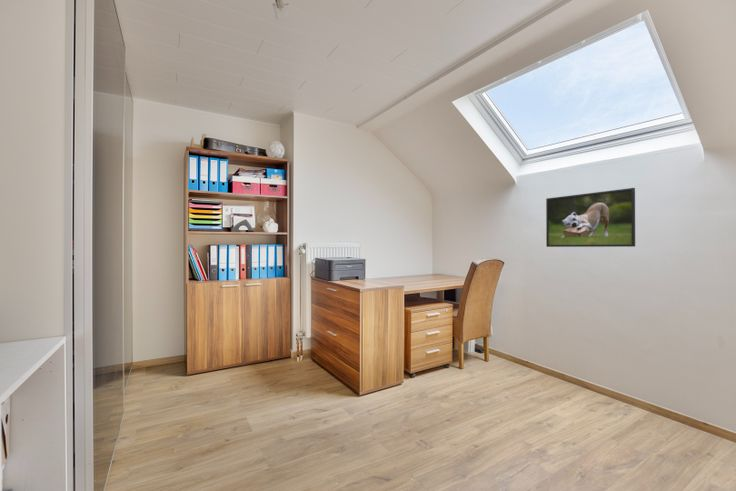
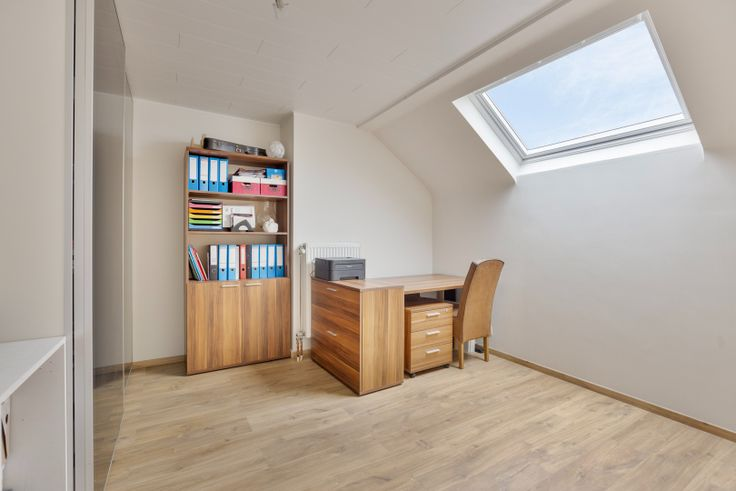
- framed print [545,187,636,248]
